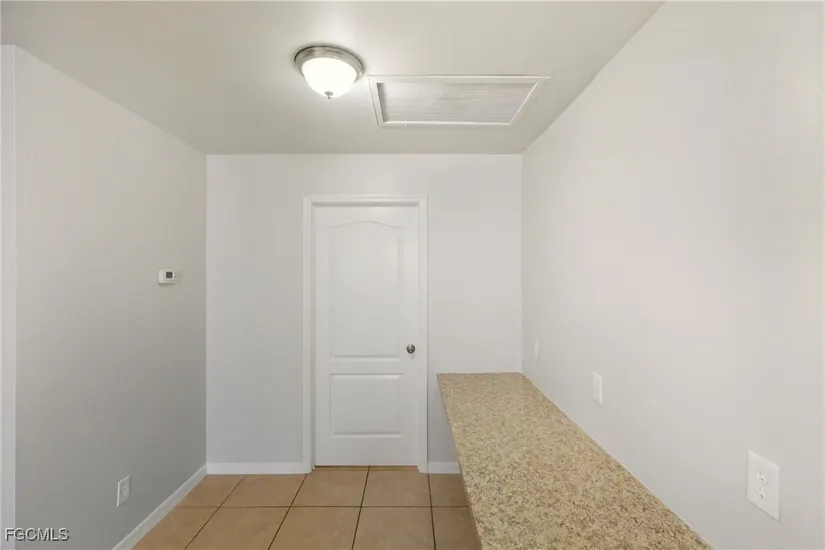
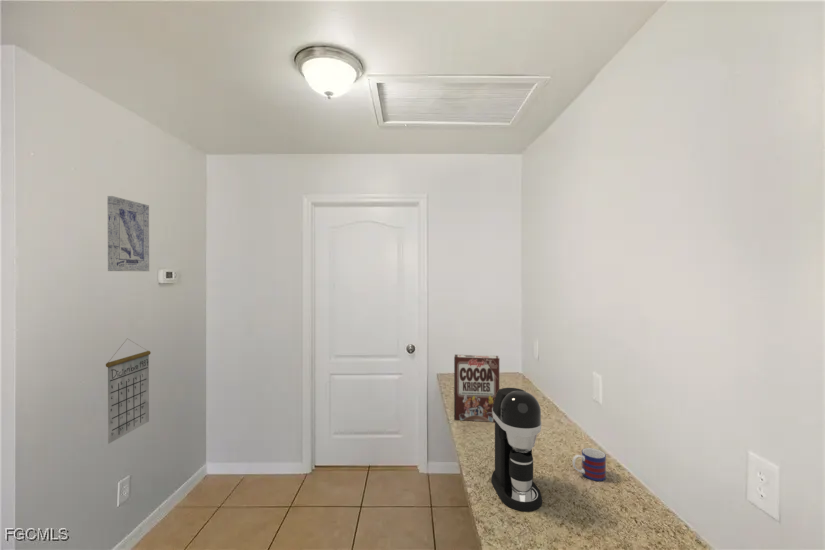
+ wall art [107,195,150,272]
+ cereal box [453,354,500,423]
+ calendar [105,338,152,445]
+ mug [571,447,607,482]
+ coffee maker [490,387,543,512]
